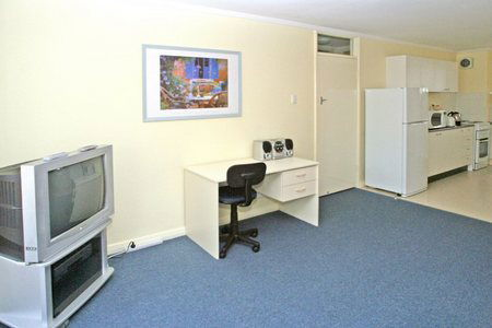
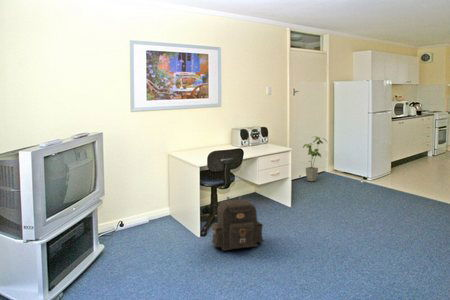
+ backpack [211,195,264,252]
+ house plant [302,135,328,182]
